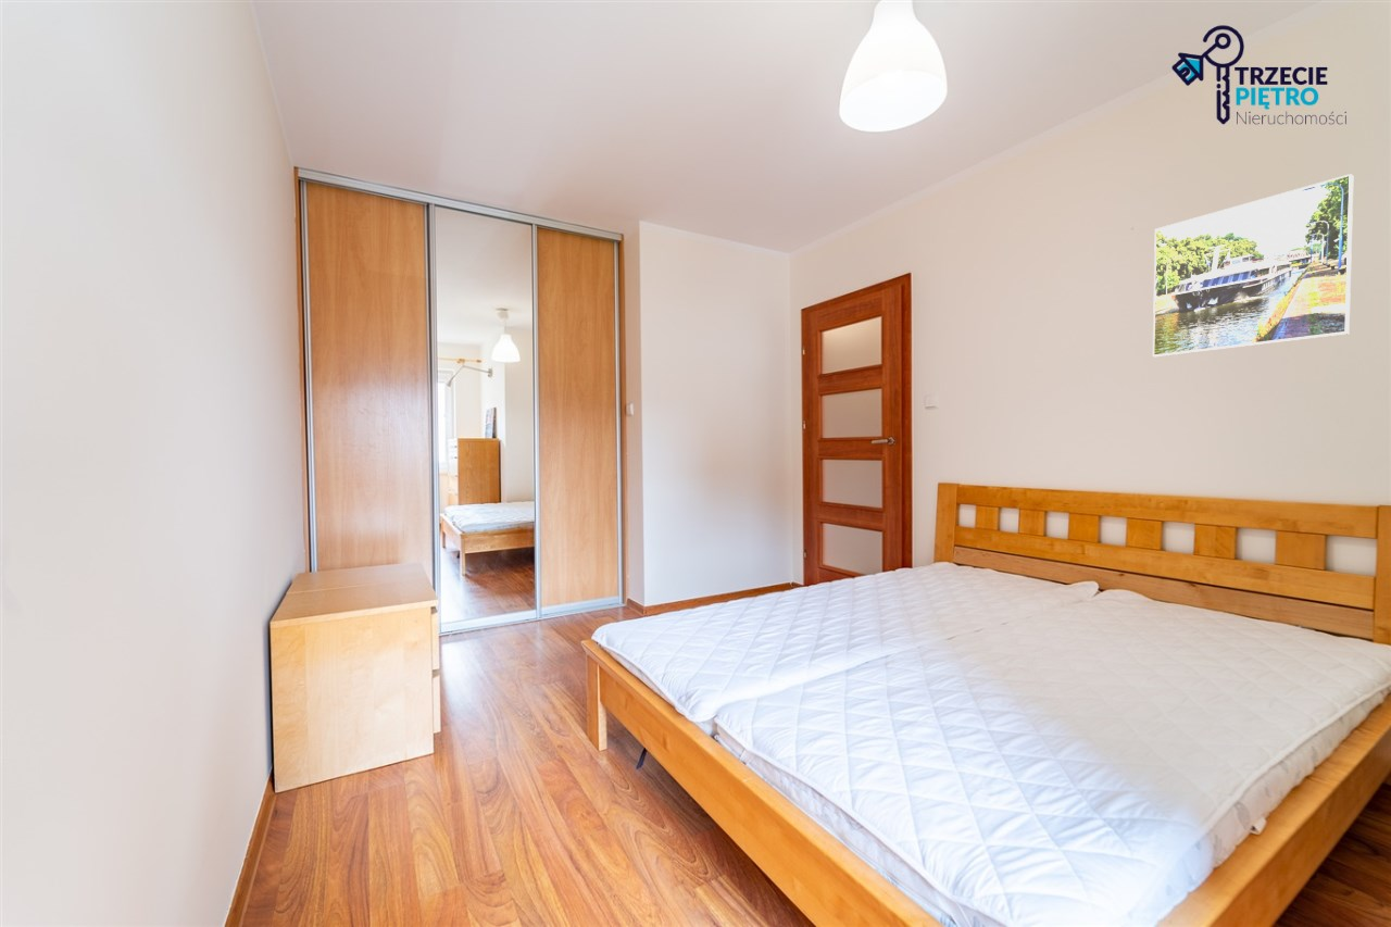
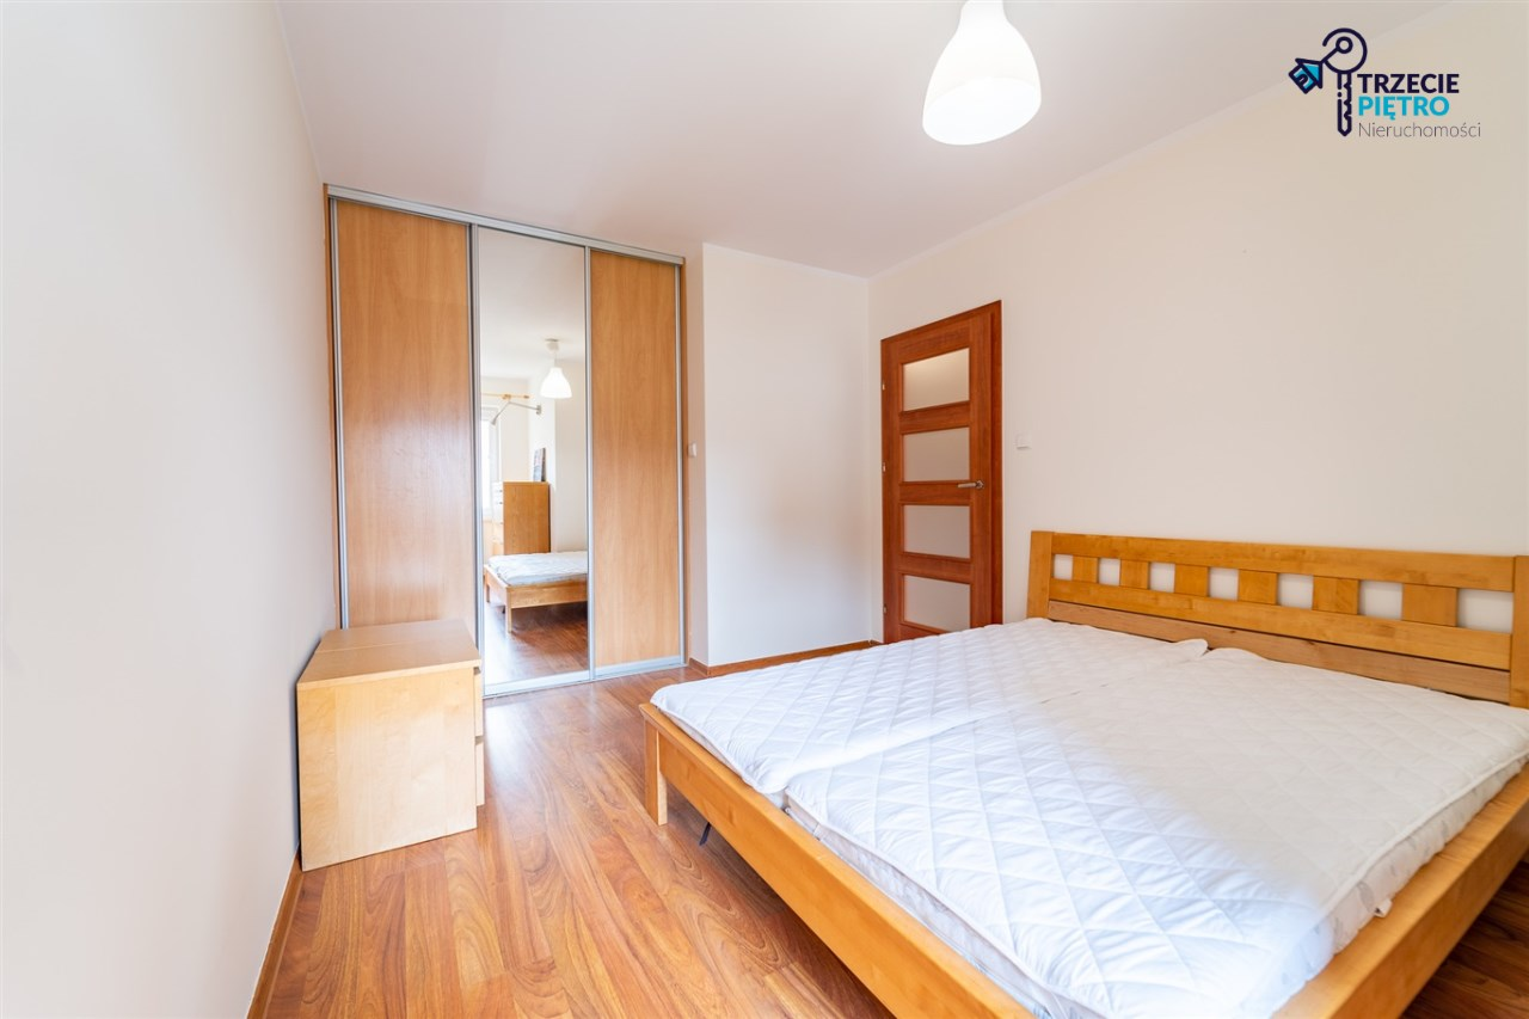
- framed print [1152,173,1354,359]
